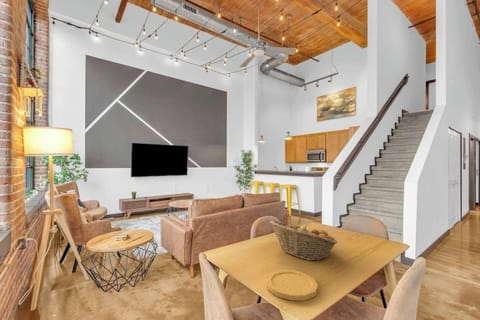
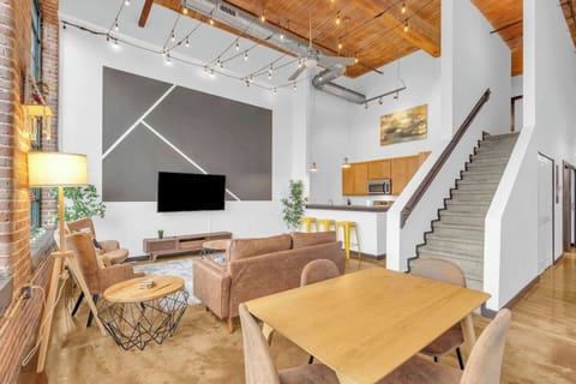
- plate [265,269,319,302]
- fruit basket [269,219,338,262]
